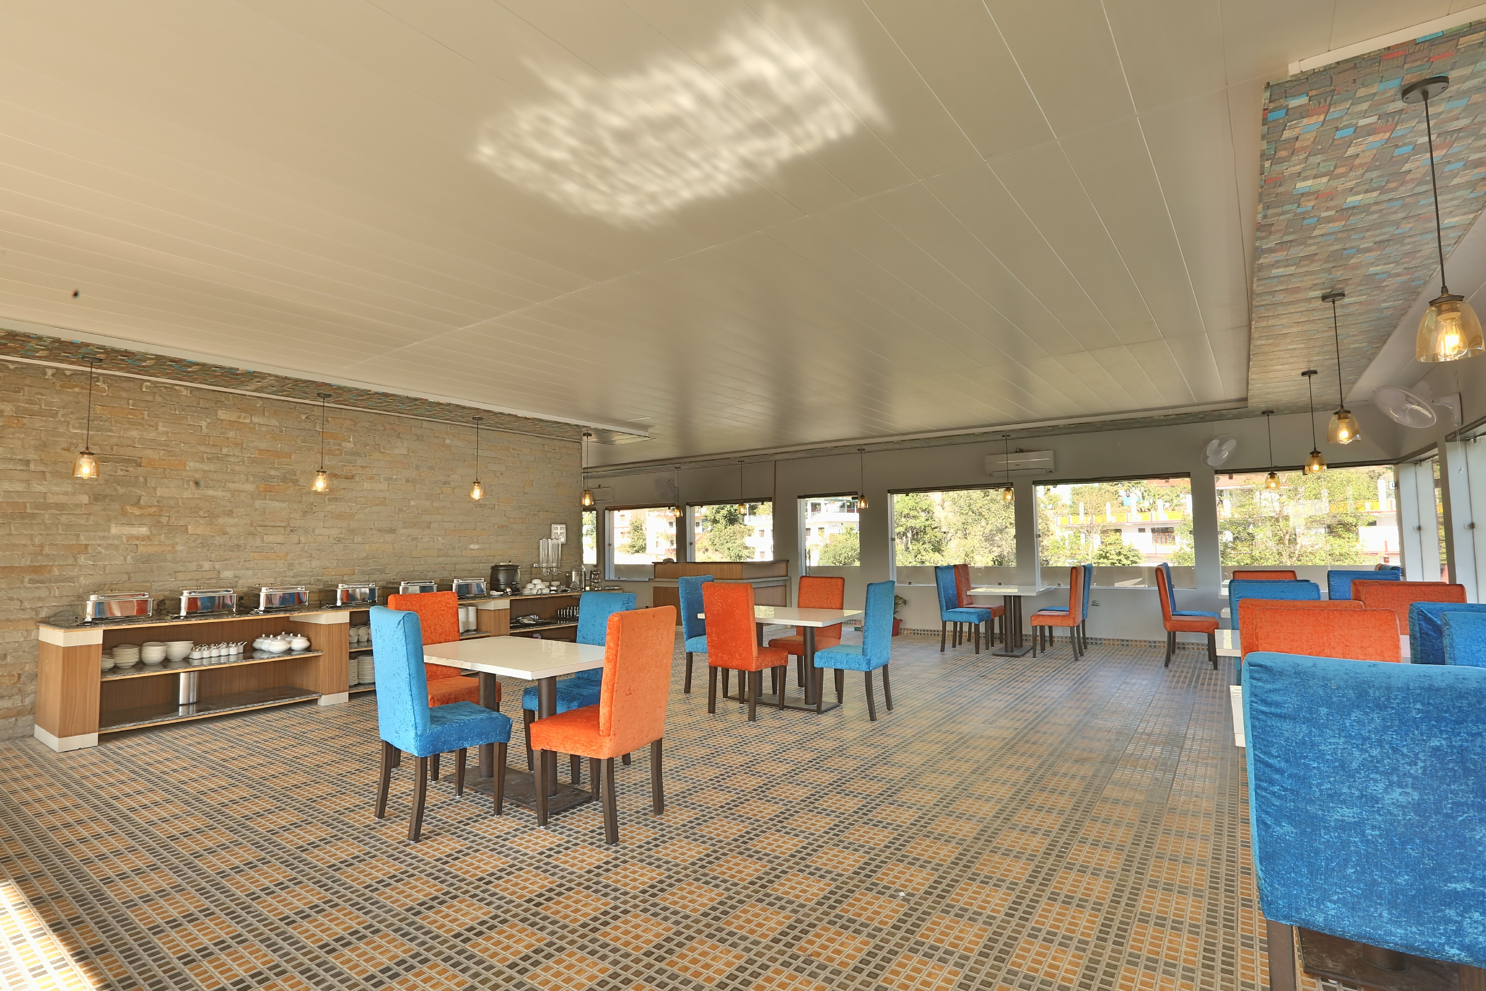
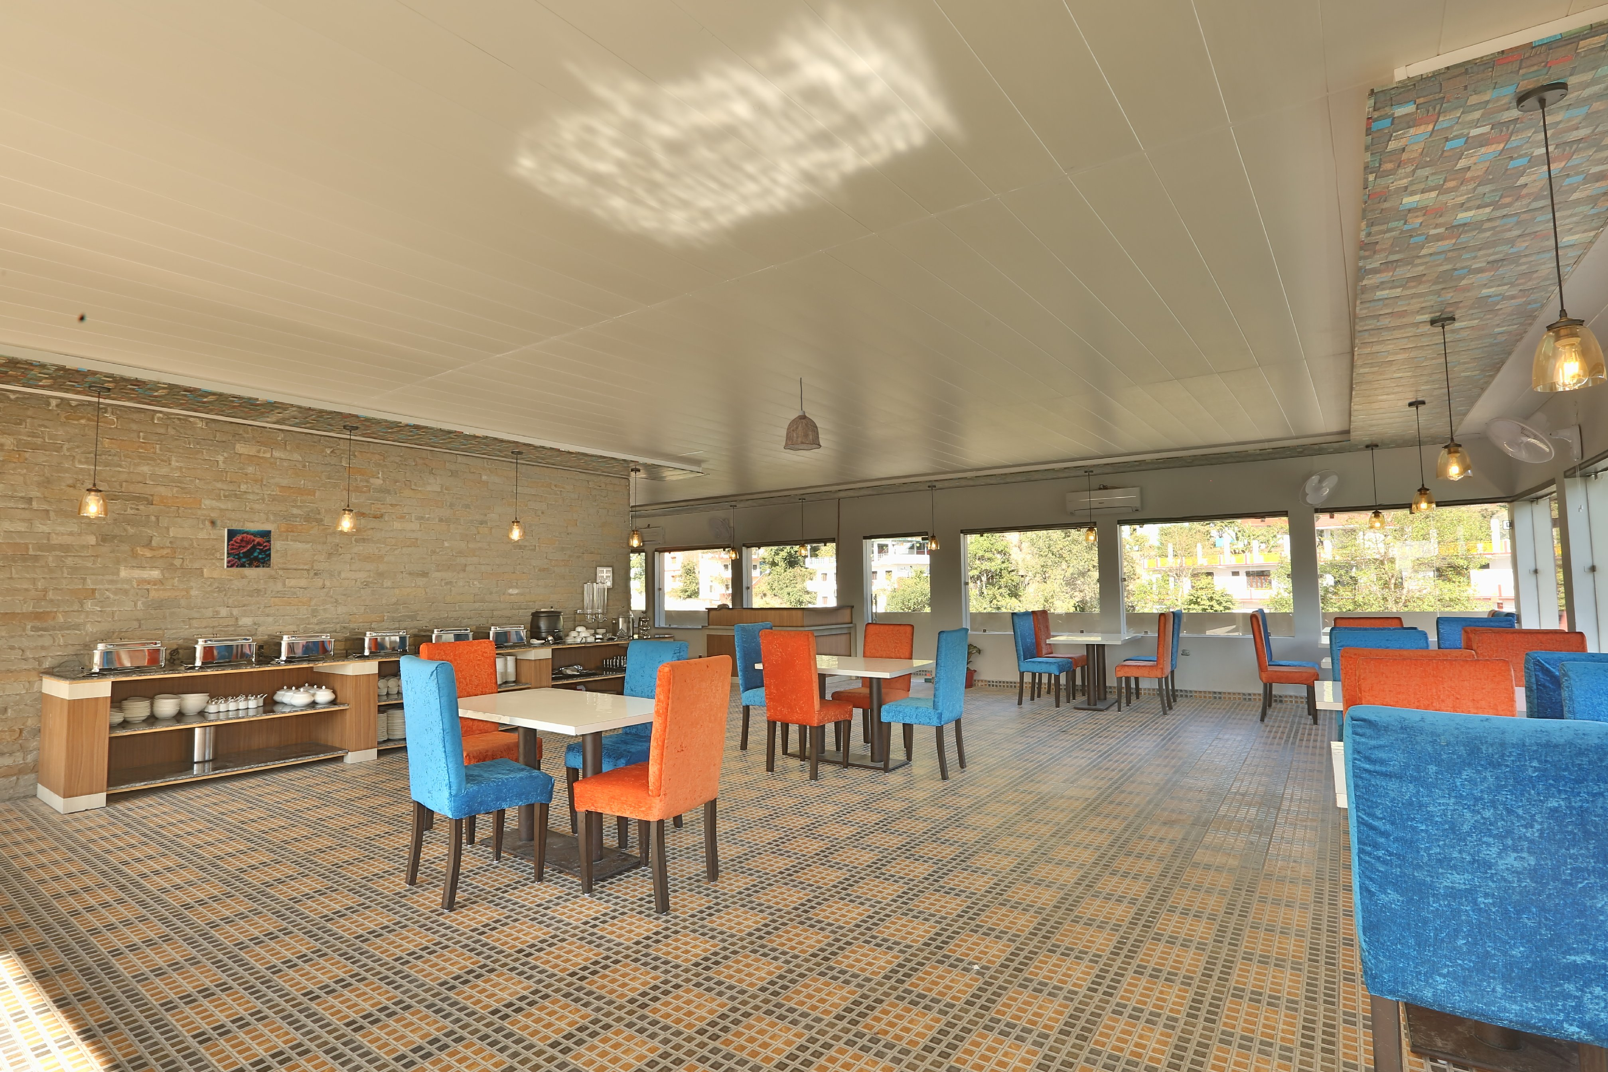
+ pendant lamp [784,377,822,451]
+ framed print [224,528,273,568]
